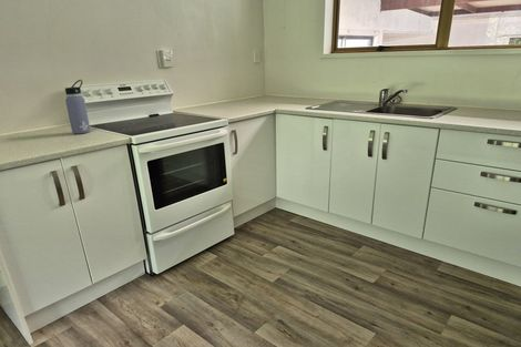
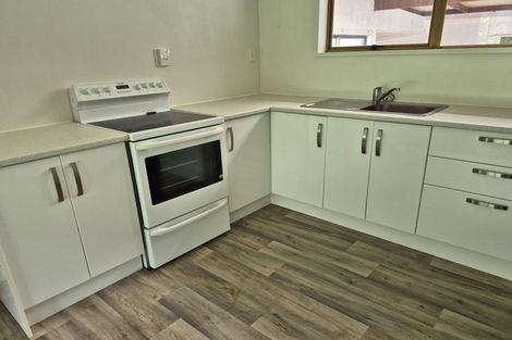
- water bottle [64,79,91,135]
